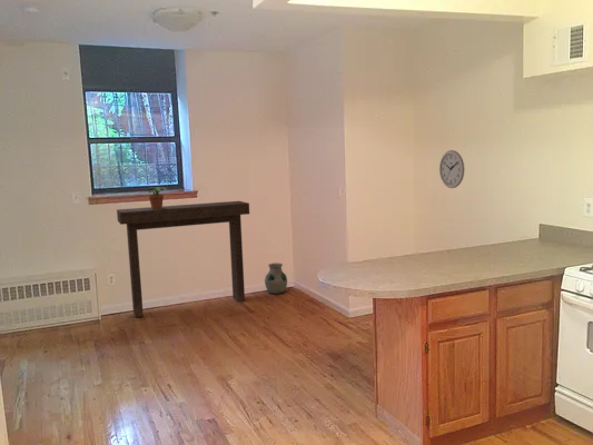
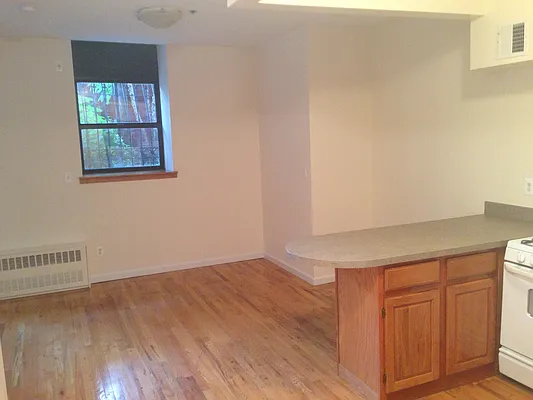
- console table [116,200,250,318]
- potted plant [145,186,168,209]
- vase [264,261,288,295]
- wall clock [438,149,465,189]
